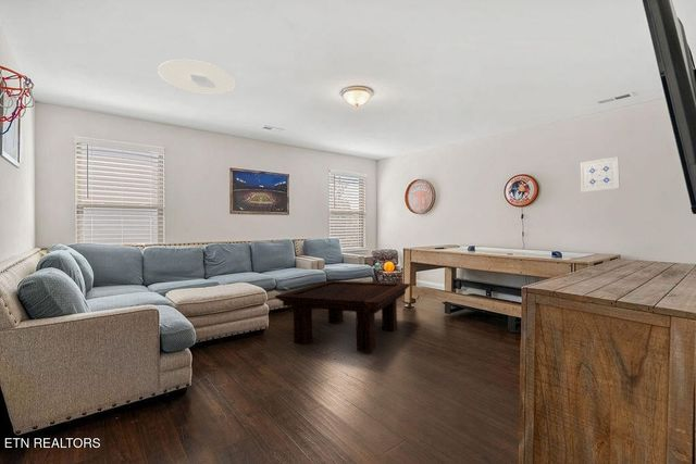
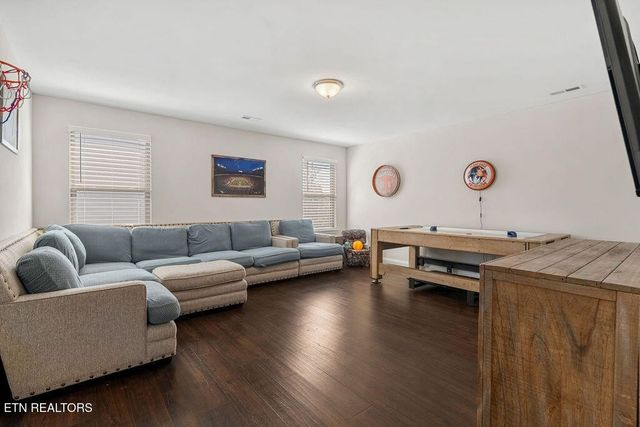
- coffee table [274,279,412,353]
- ceiling light [157,59,237,96]
- wall art [580,155,621,193]
